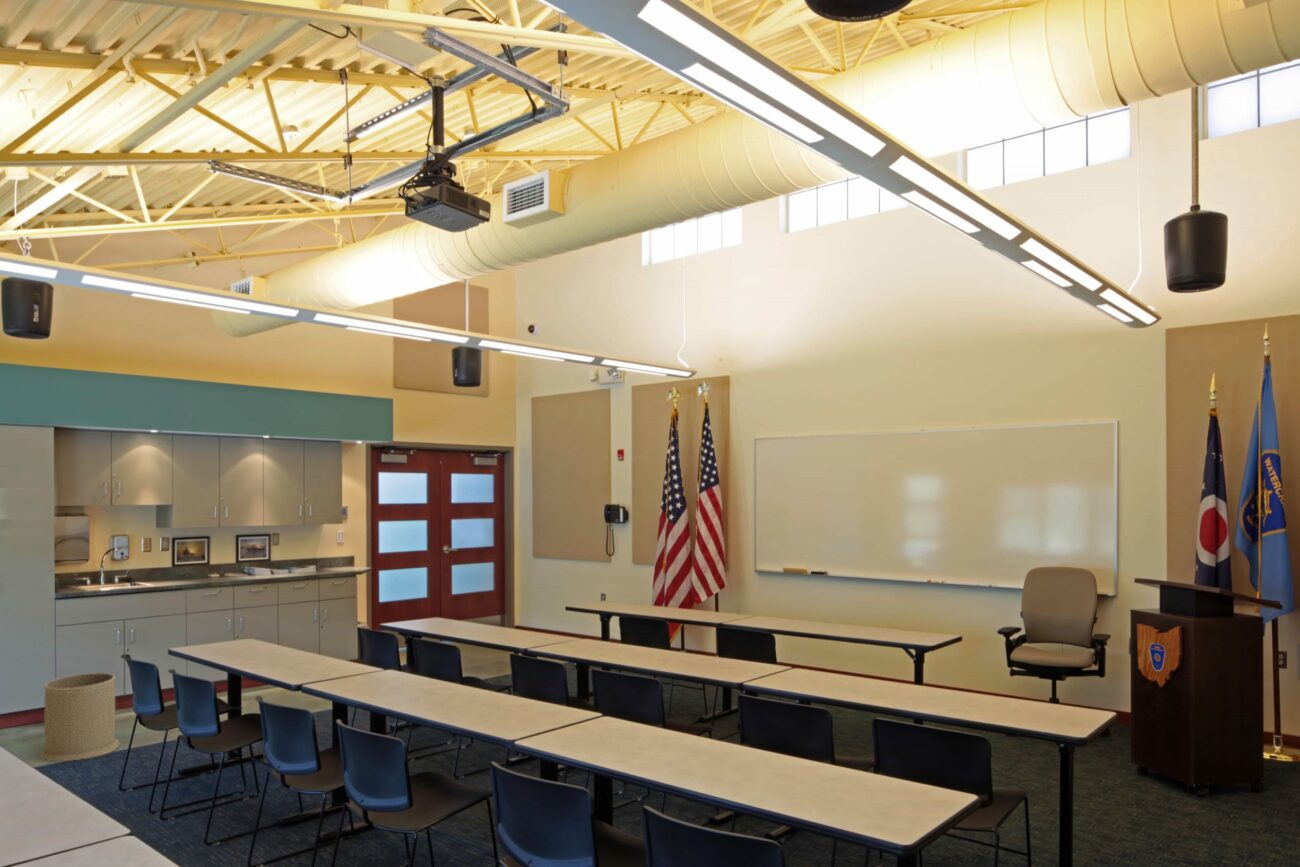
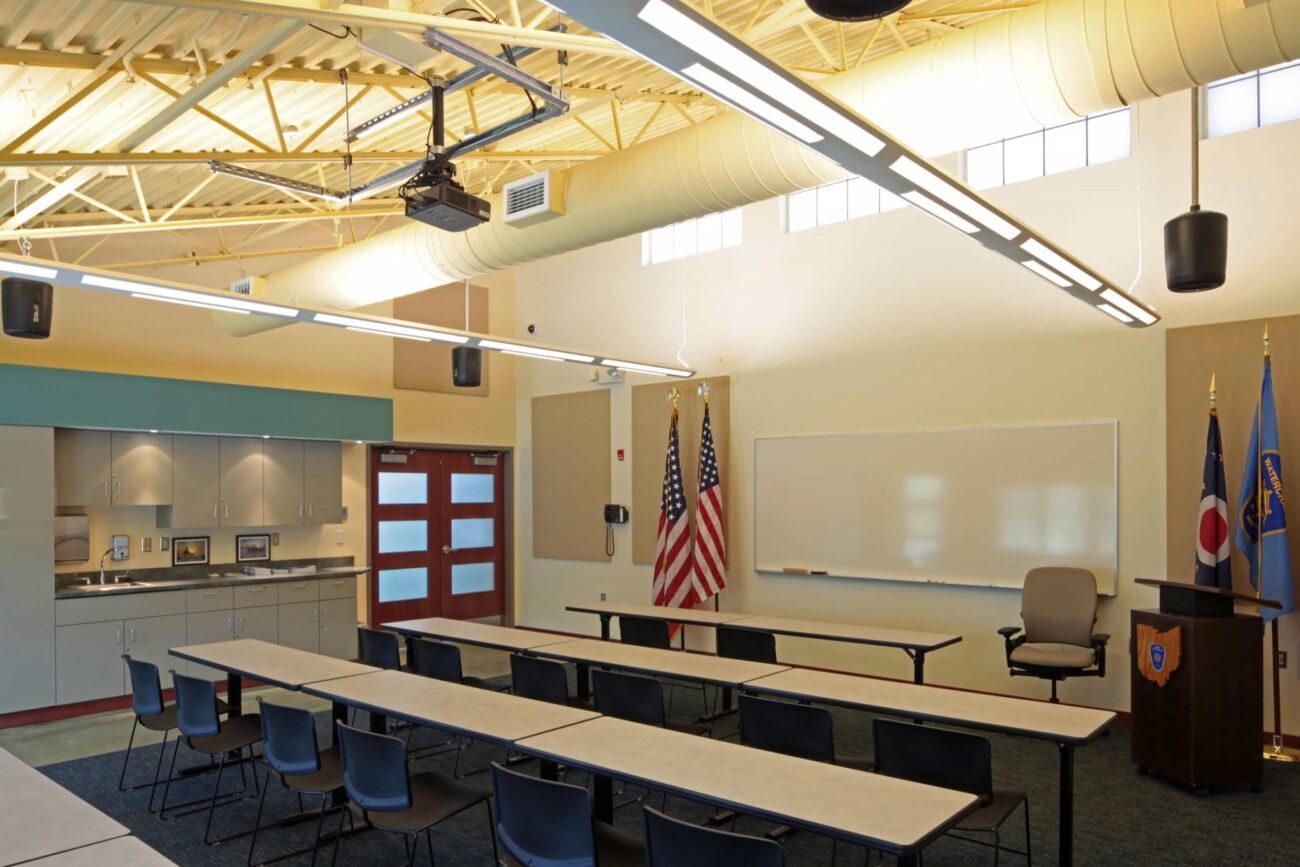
- trash can [39,672,121,762]
